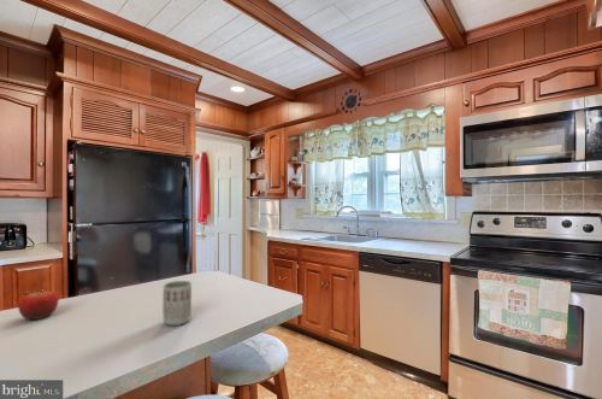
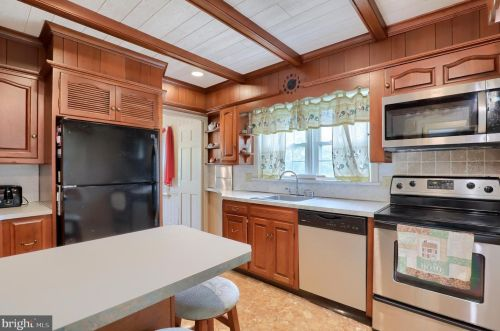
- cup [161,280,193,327]
- fruit [17,289,60,321]
